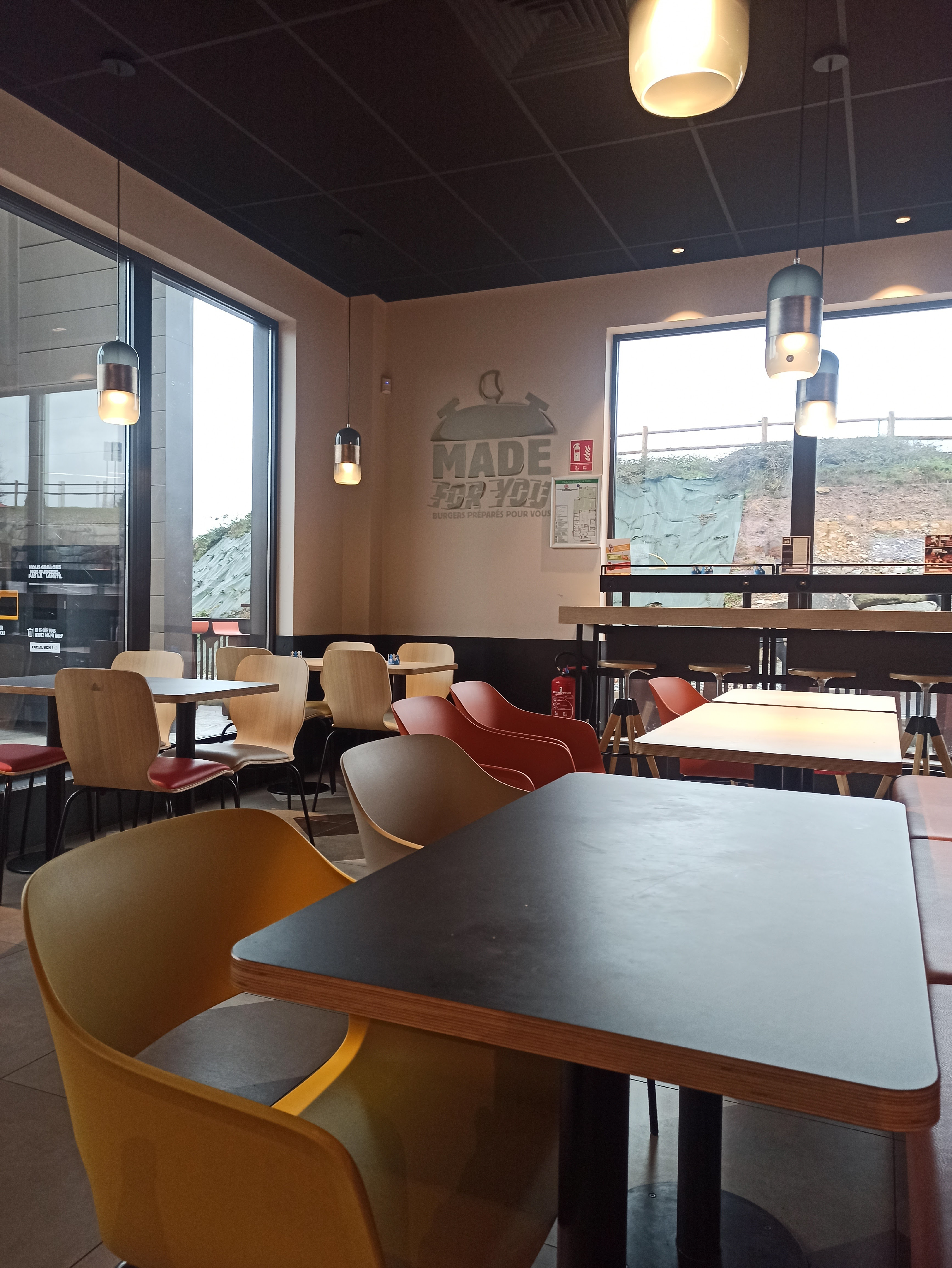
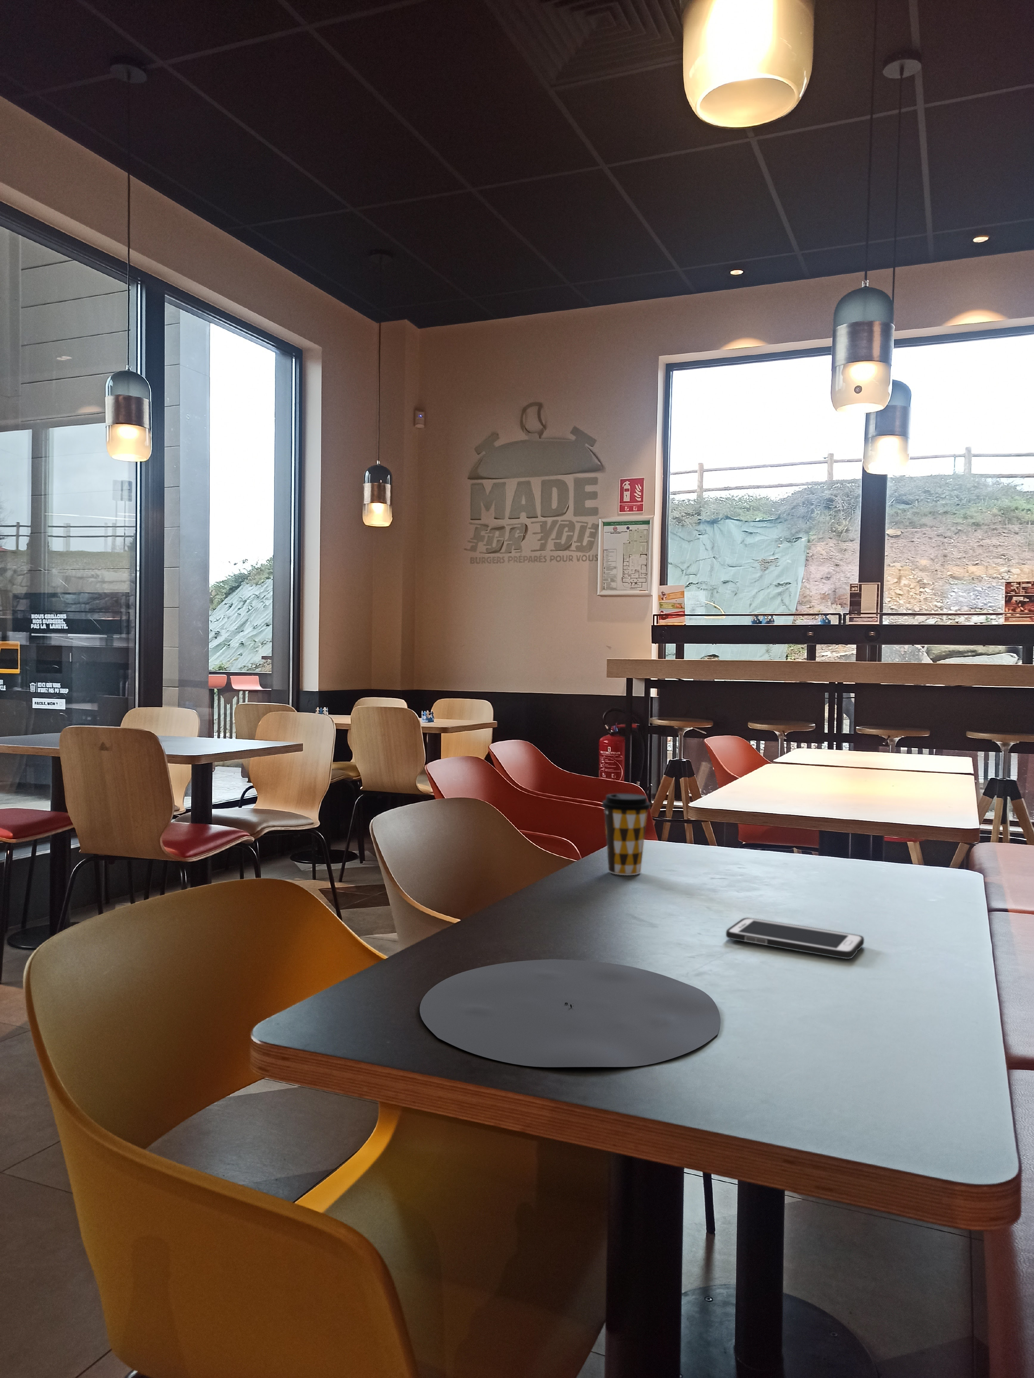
+ plate [419,959,721,1067]
+ cell phone [726,917,865,960]
+ coffee cup [602,793,651,876]
